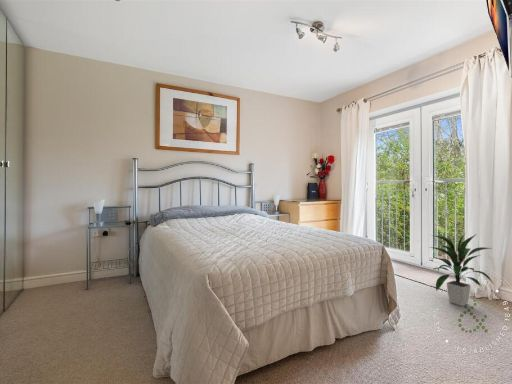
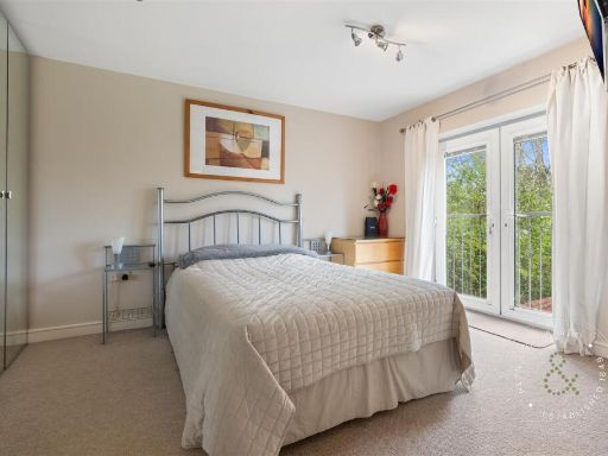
- indoor plant [429,231,494,307]
